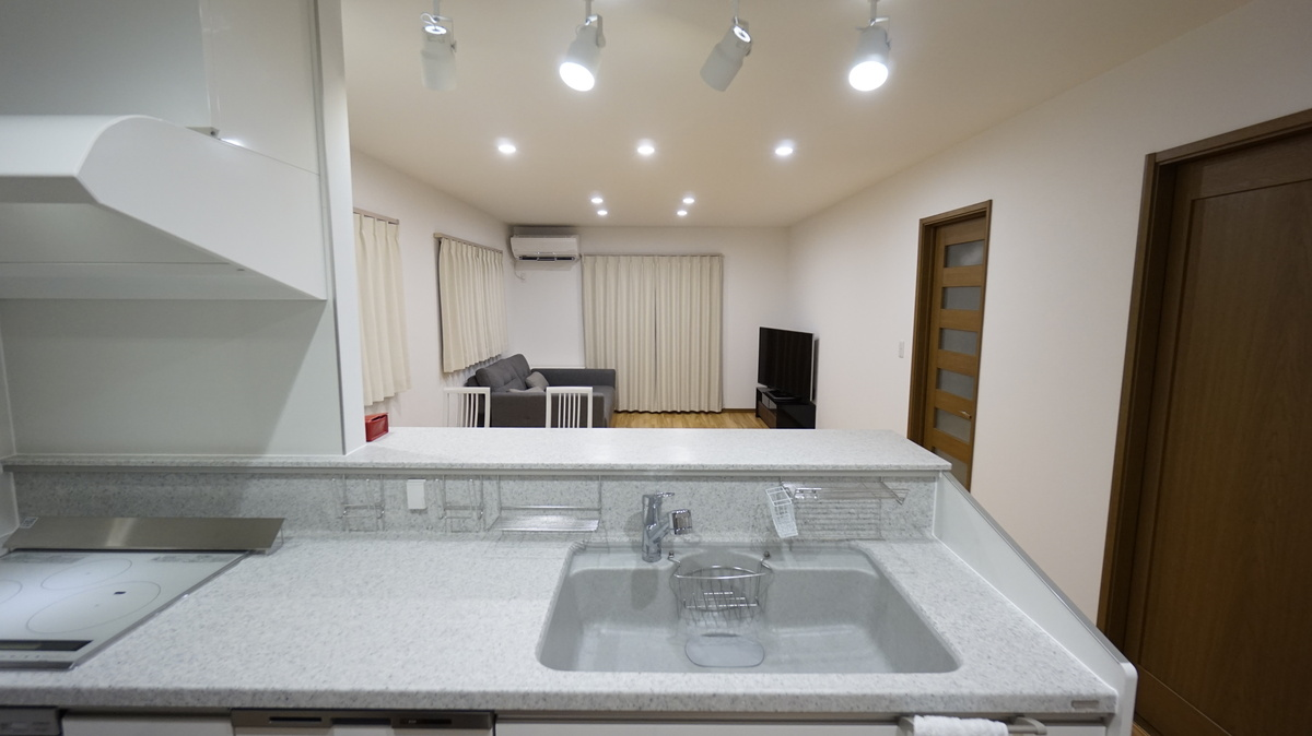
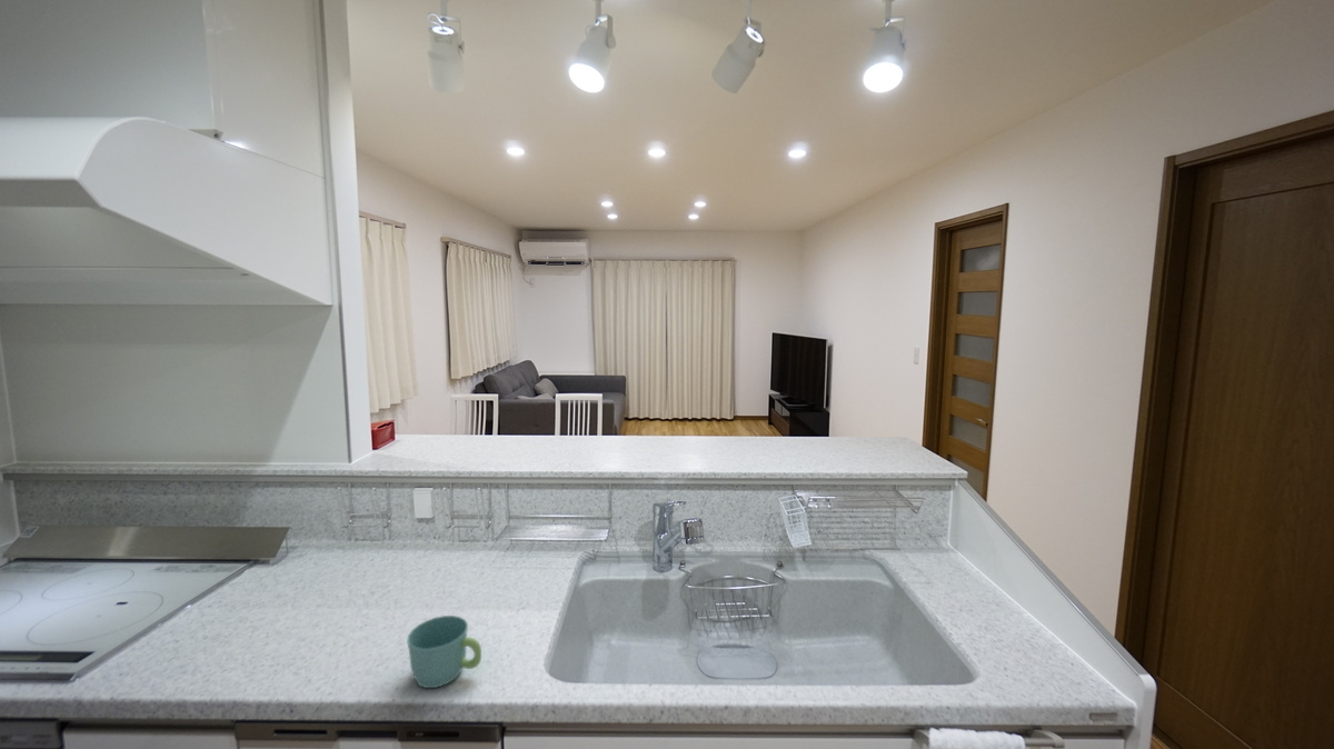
+ mug [406,615,482,689]
